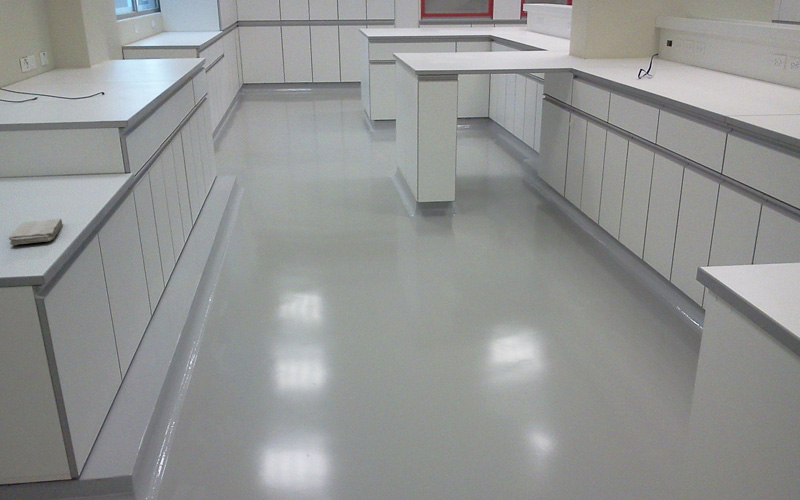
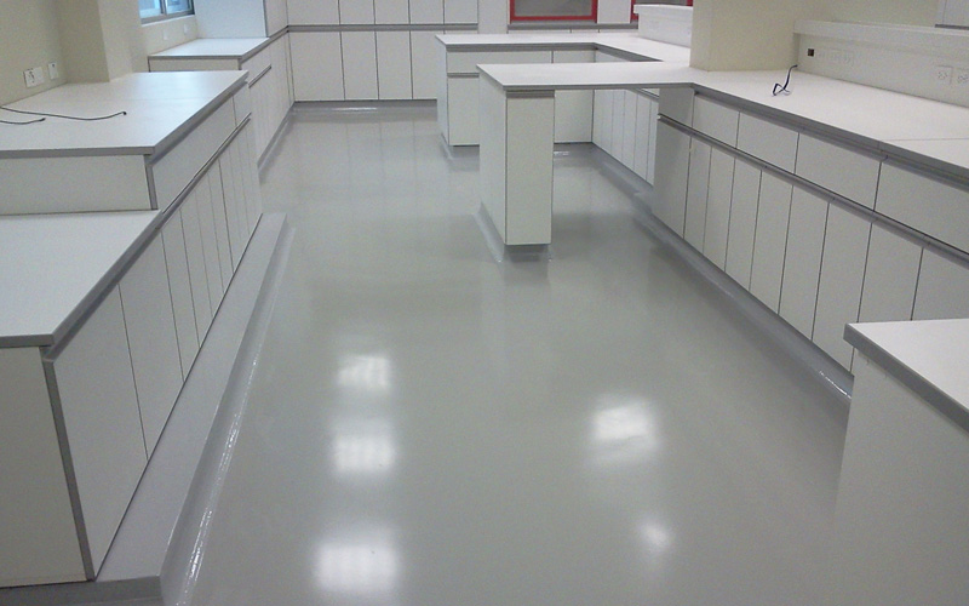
- washcloth [8,218,63,246]
